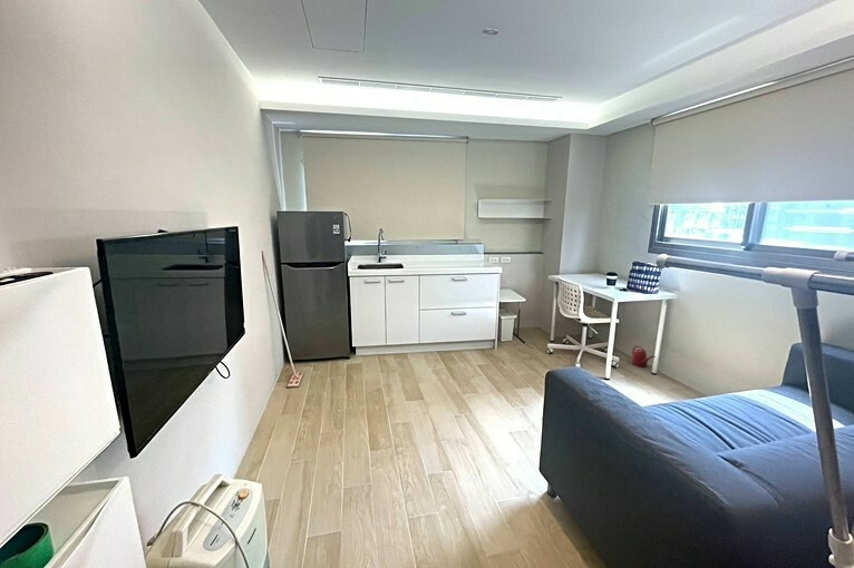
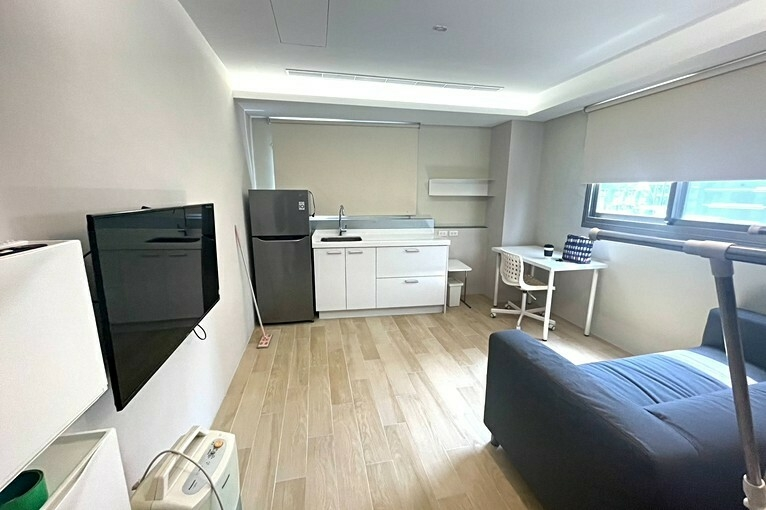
- watering can [630,345,656,369]
